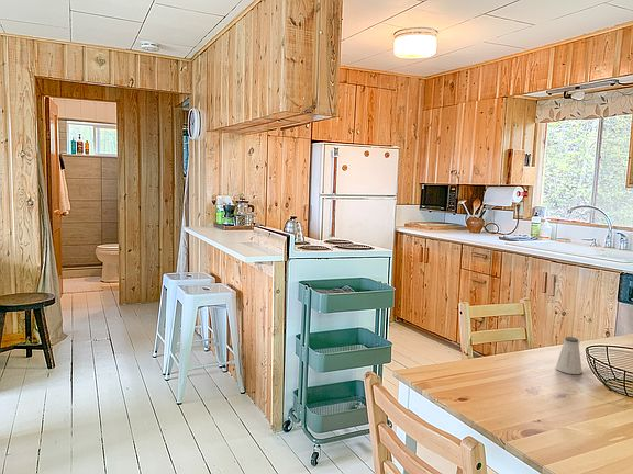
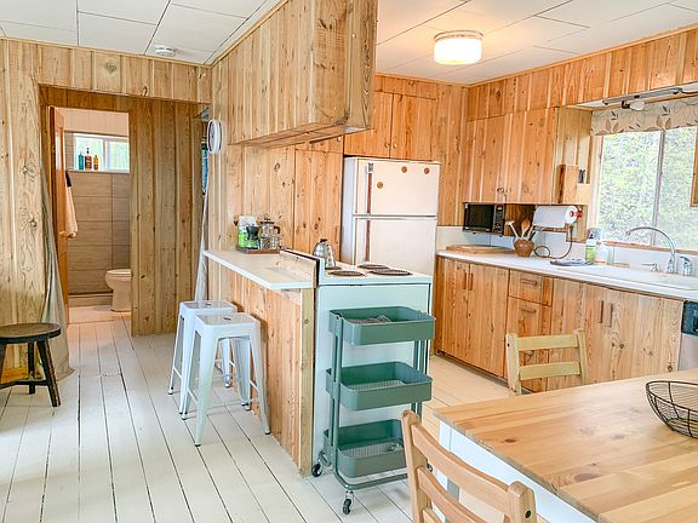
- saltshaker [555,336,584,375]
